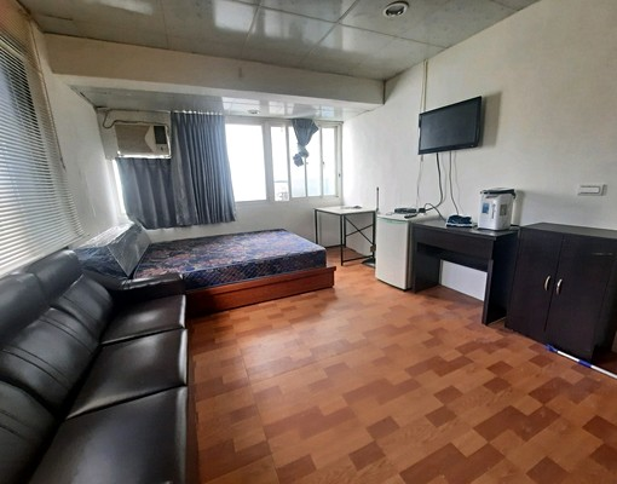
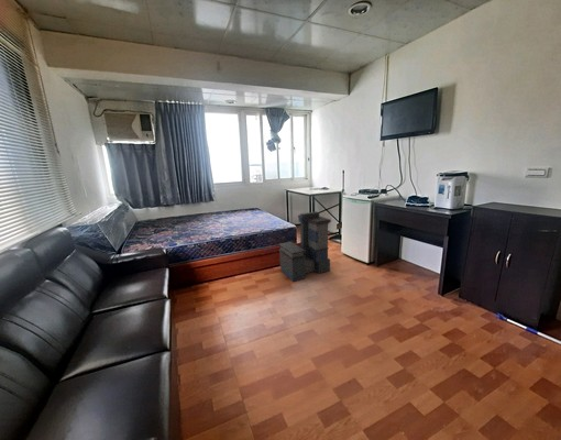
+ storage bin [277,210,332,283]
